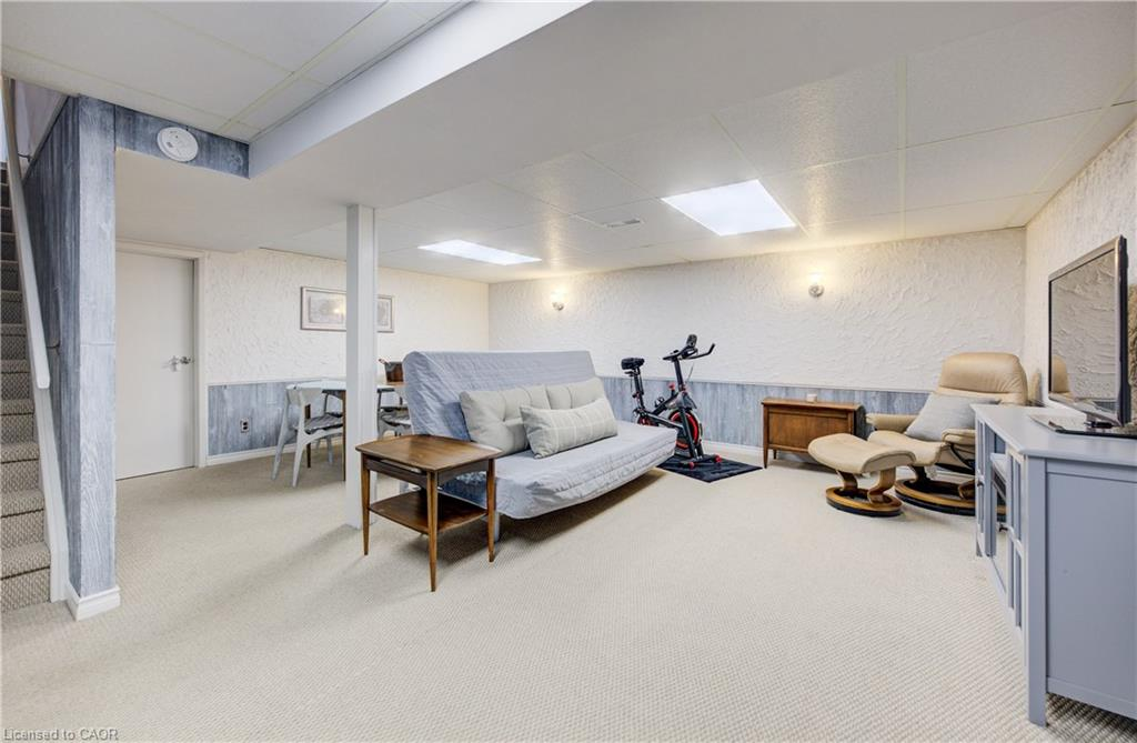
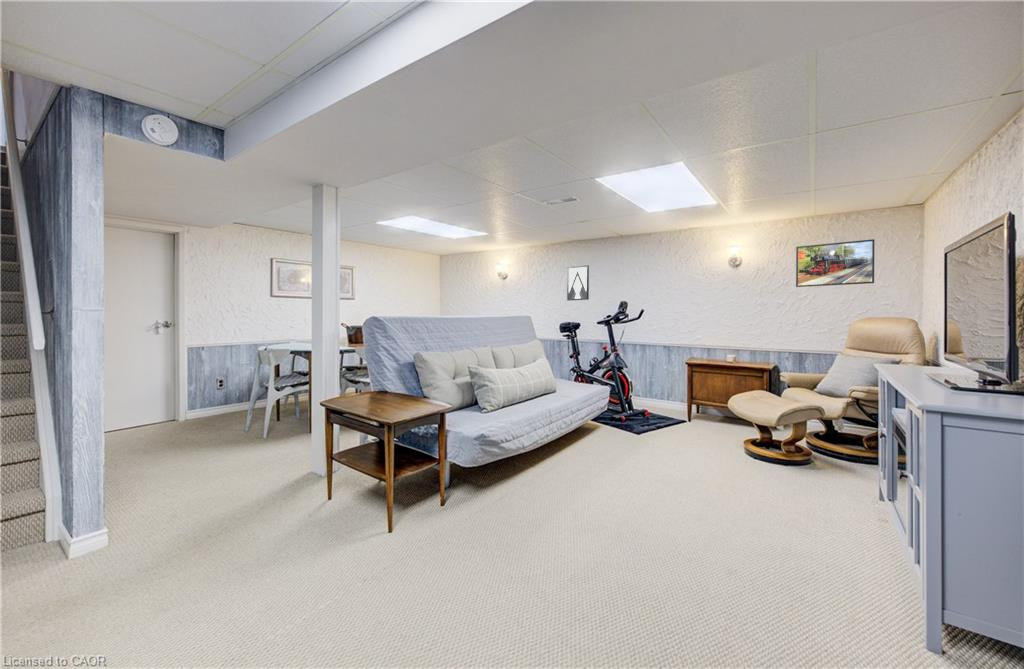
+ wall art [566,264,590,302]
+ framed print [795,238,875,288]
